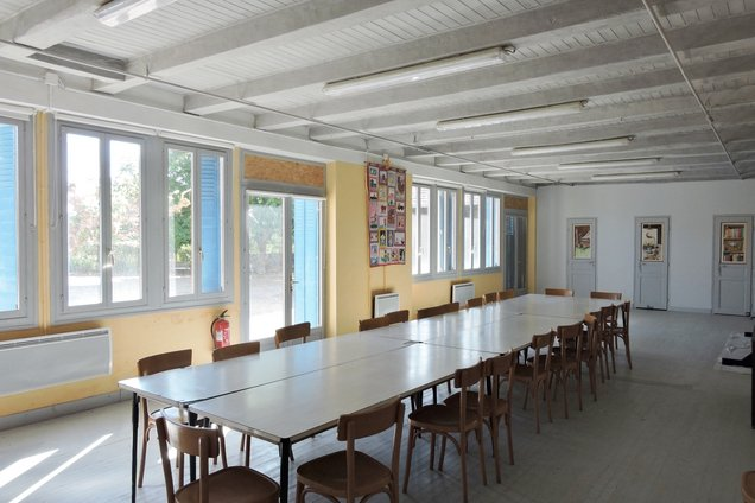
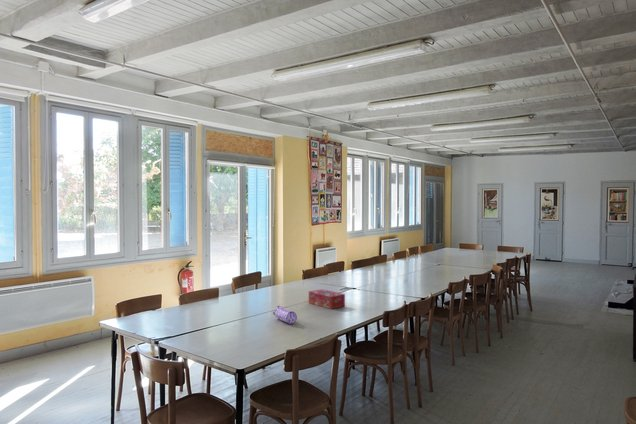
+ pencil case [272,305,298,325]
+ tissue box [308,288,346,310]
